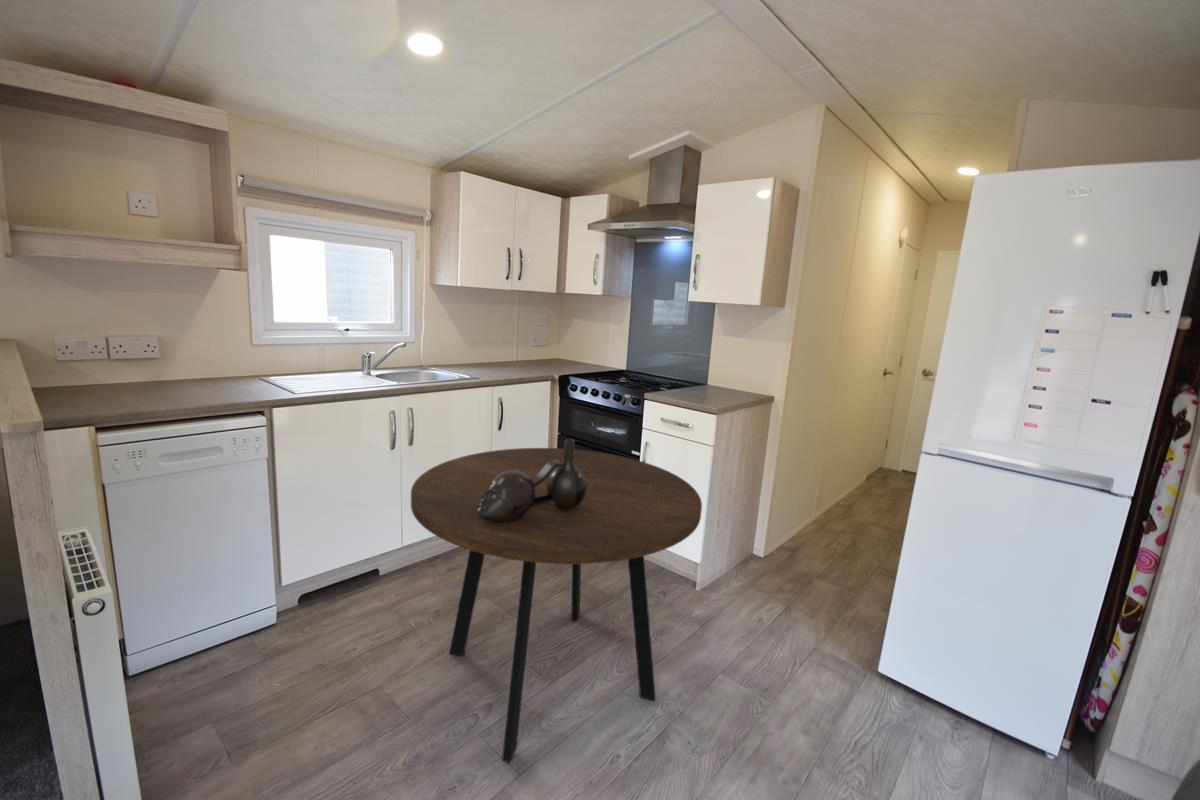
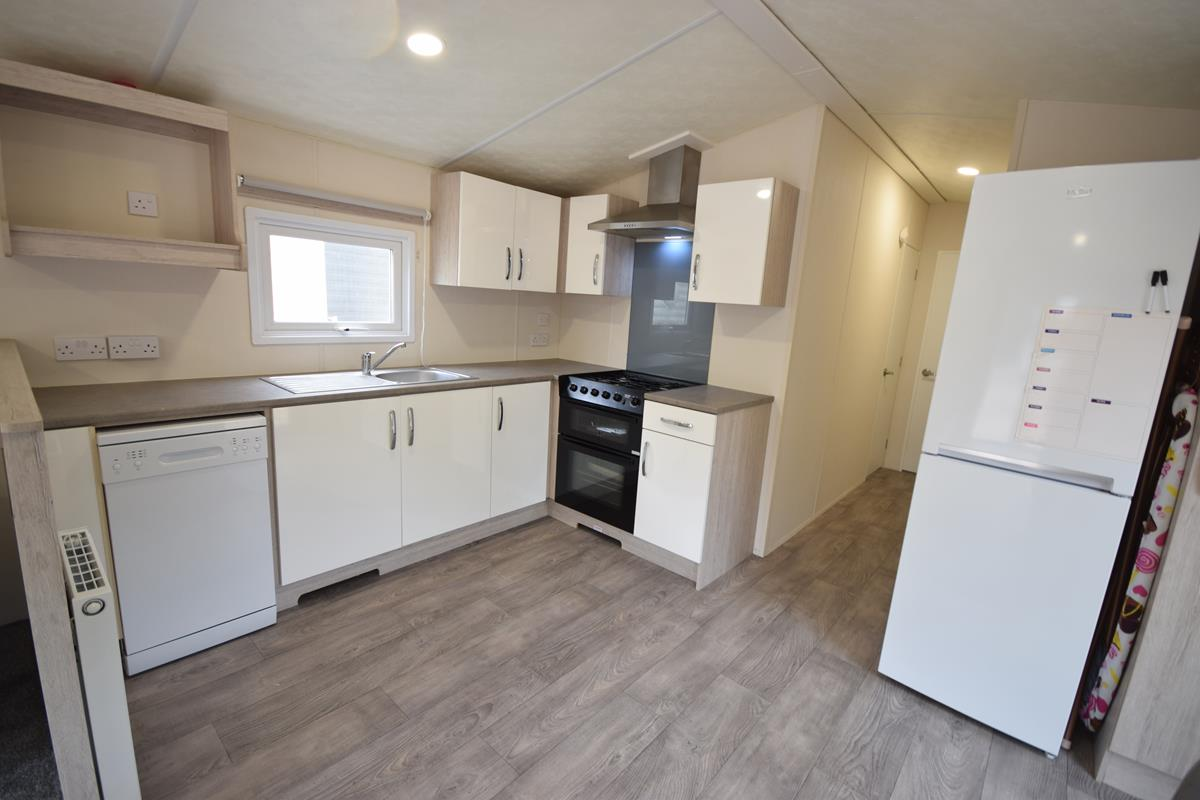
- dining table [410,447,703,764]
- decorative vase [478,438,586,522]
